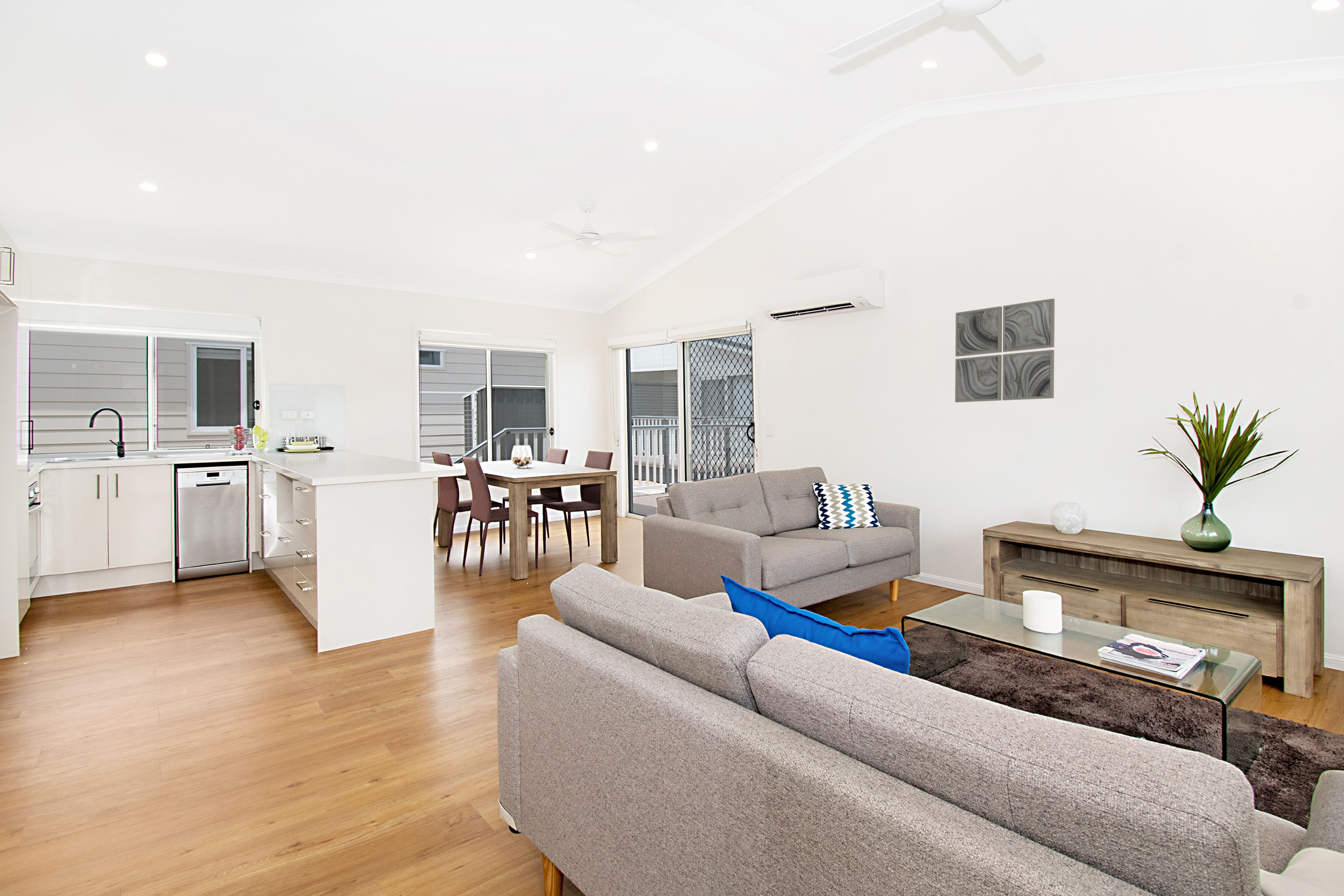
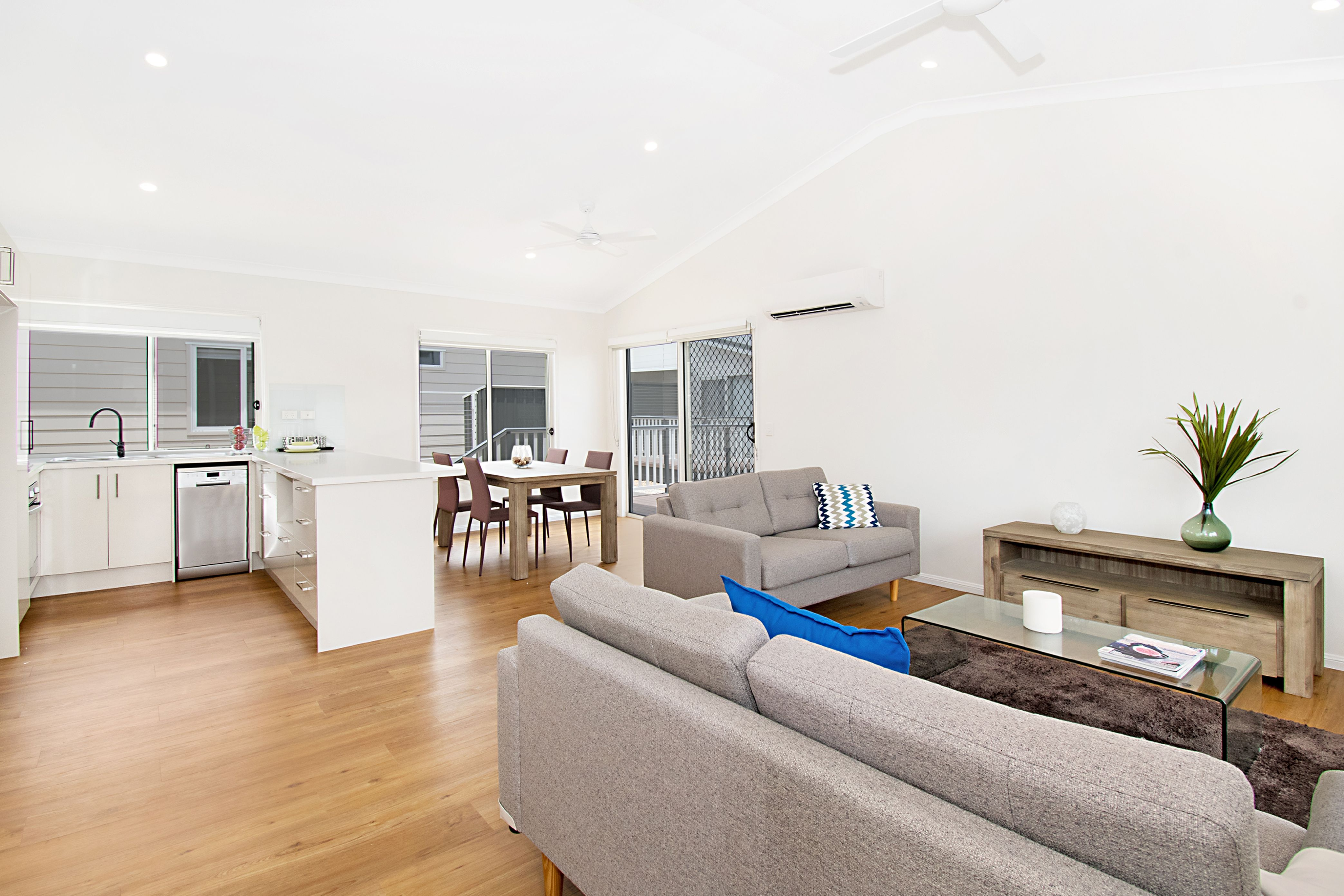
- wall art [955,298,1055,403]
